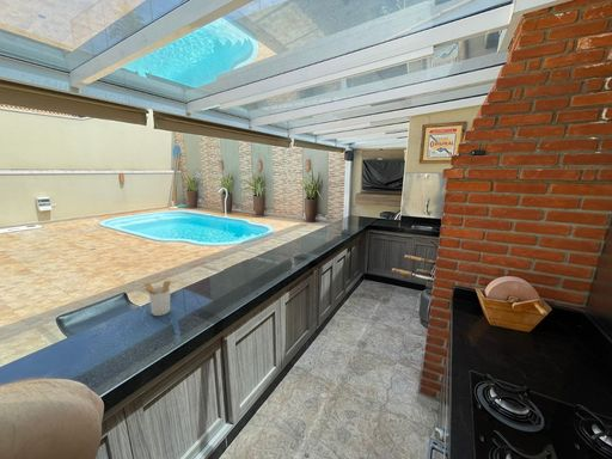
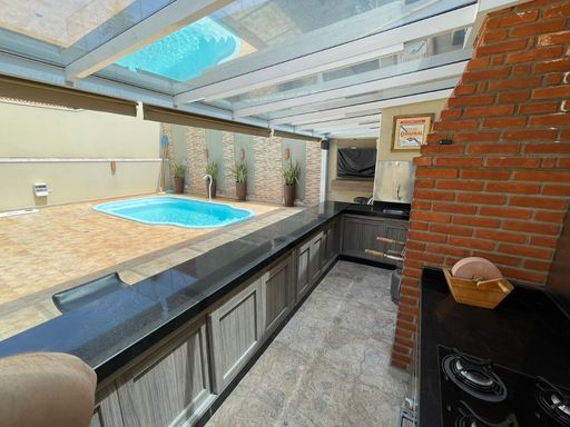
- utensil holder [139,280,172,317]
